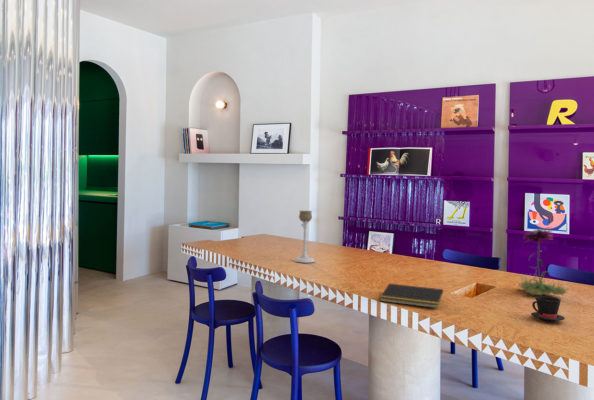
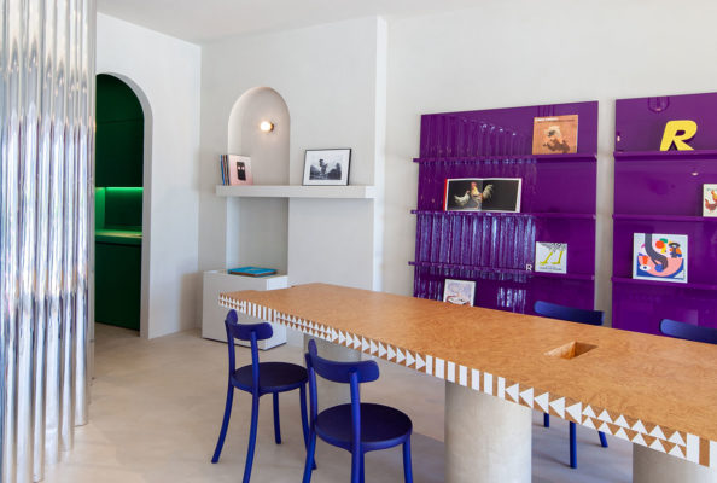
- candle holder [293,210,316,264]
- flower [516,227,571,297]
- notepad [378,283,444,309]
- teacup [530,295,566,323]
